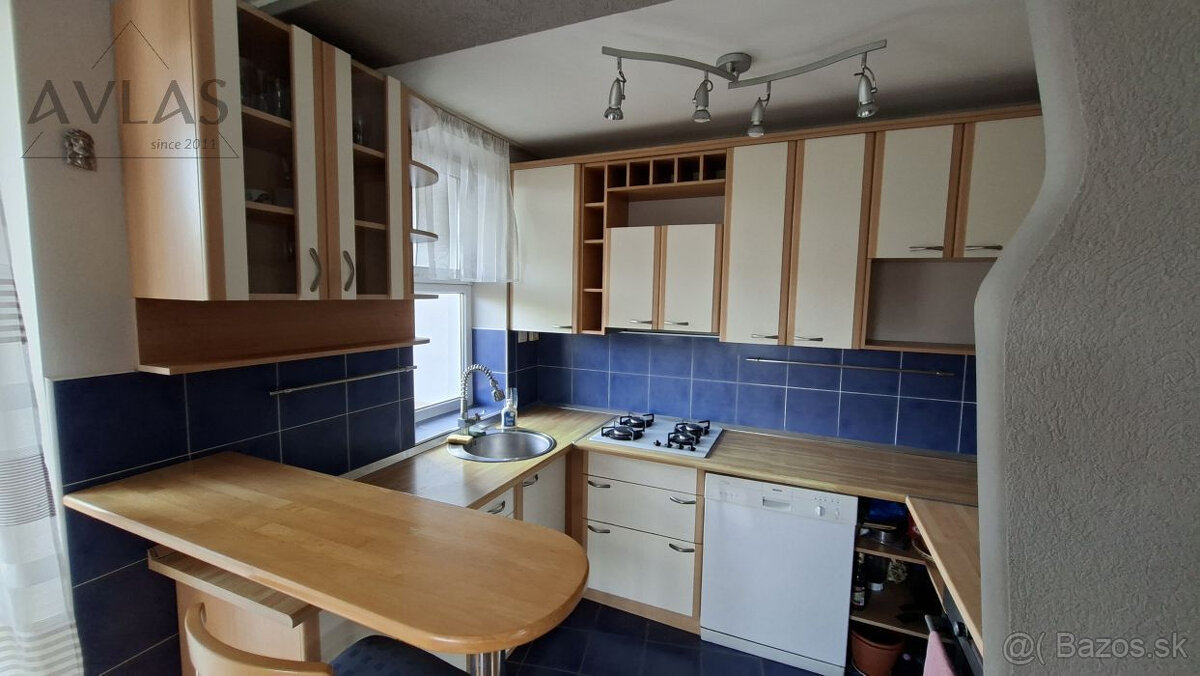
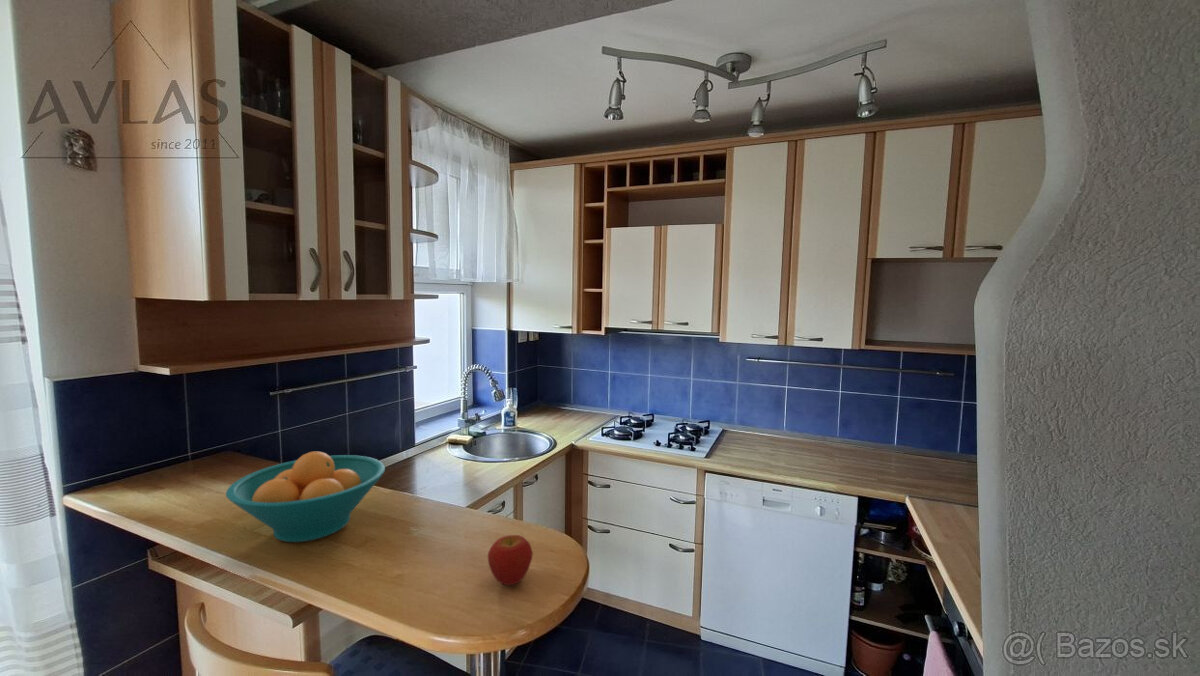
+ fruit bowl [225,451,386,543]
+ apple [487,534,534,586]
